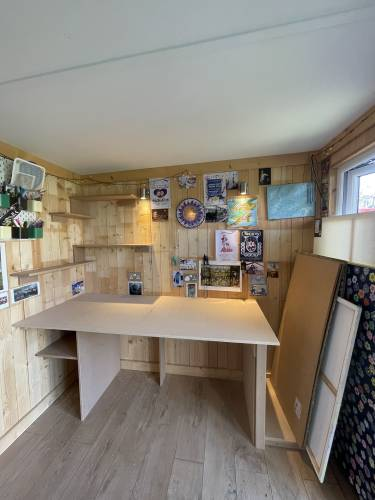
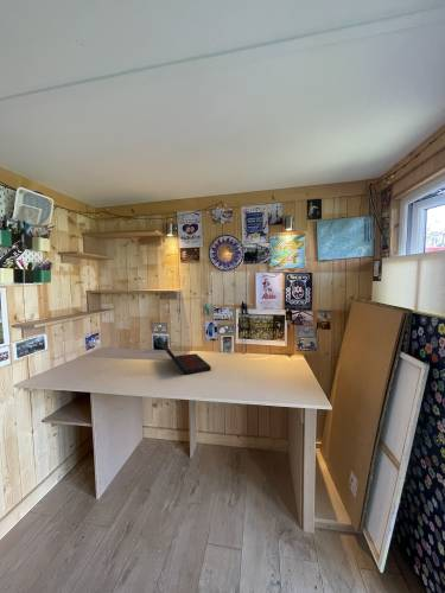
+ laptop [158,338,212,375]
